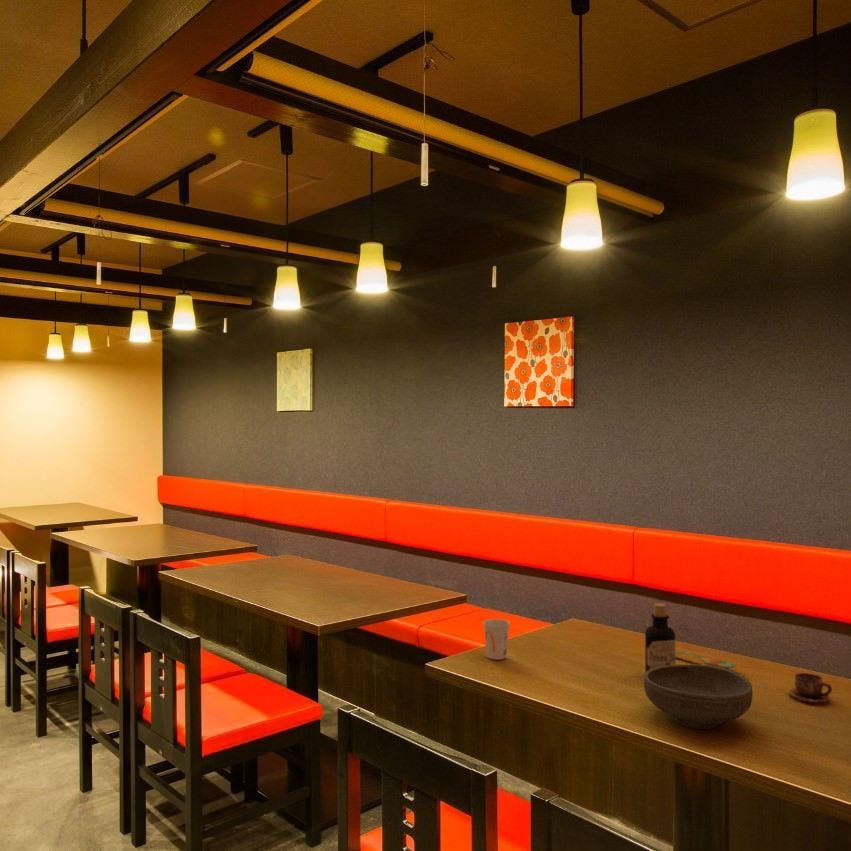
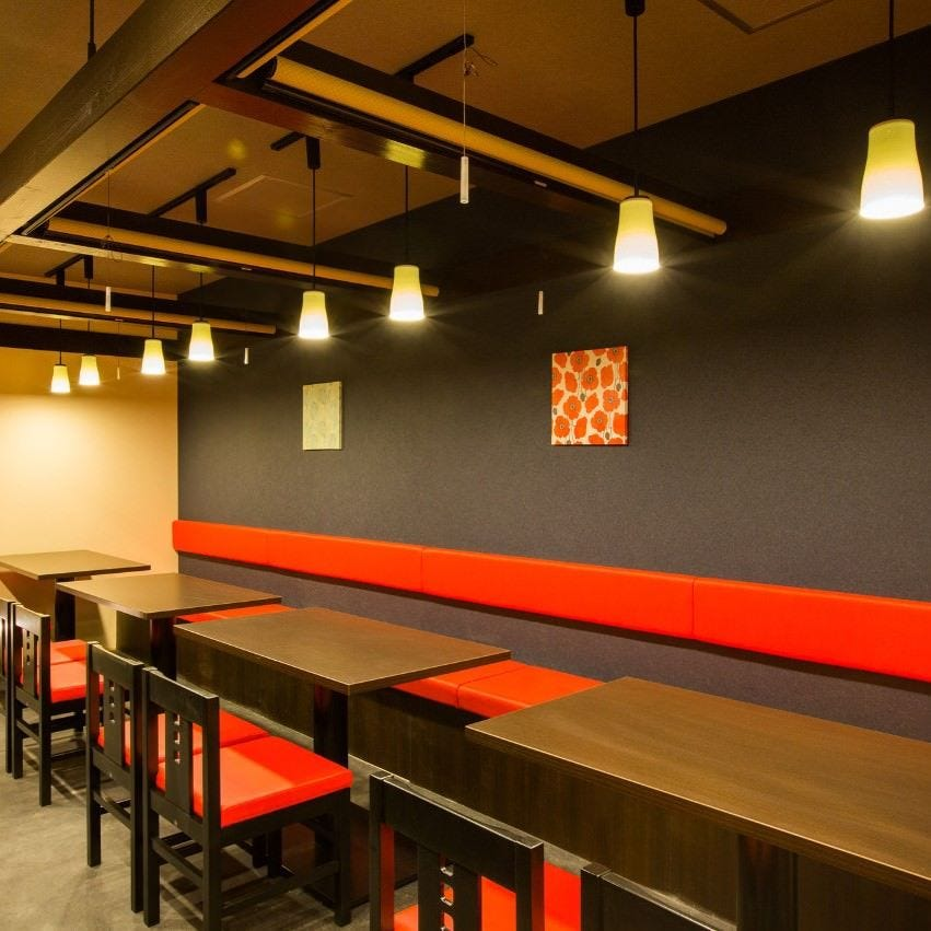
- cup [787,672,833,704]
- bowl [643,663,754,730]
- bottle [644,602,677,674]
- spoon [675,651,738,670]
- cup [482,618,511,661]
